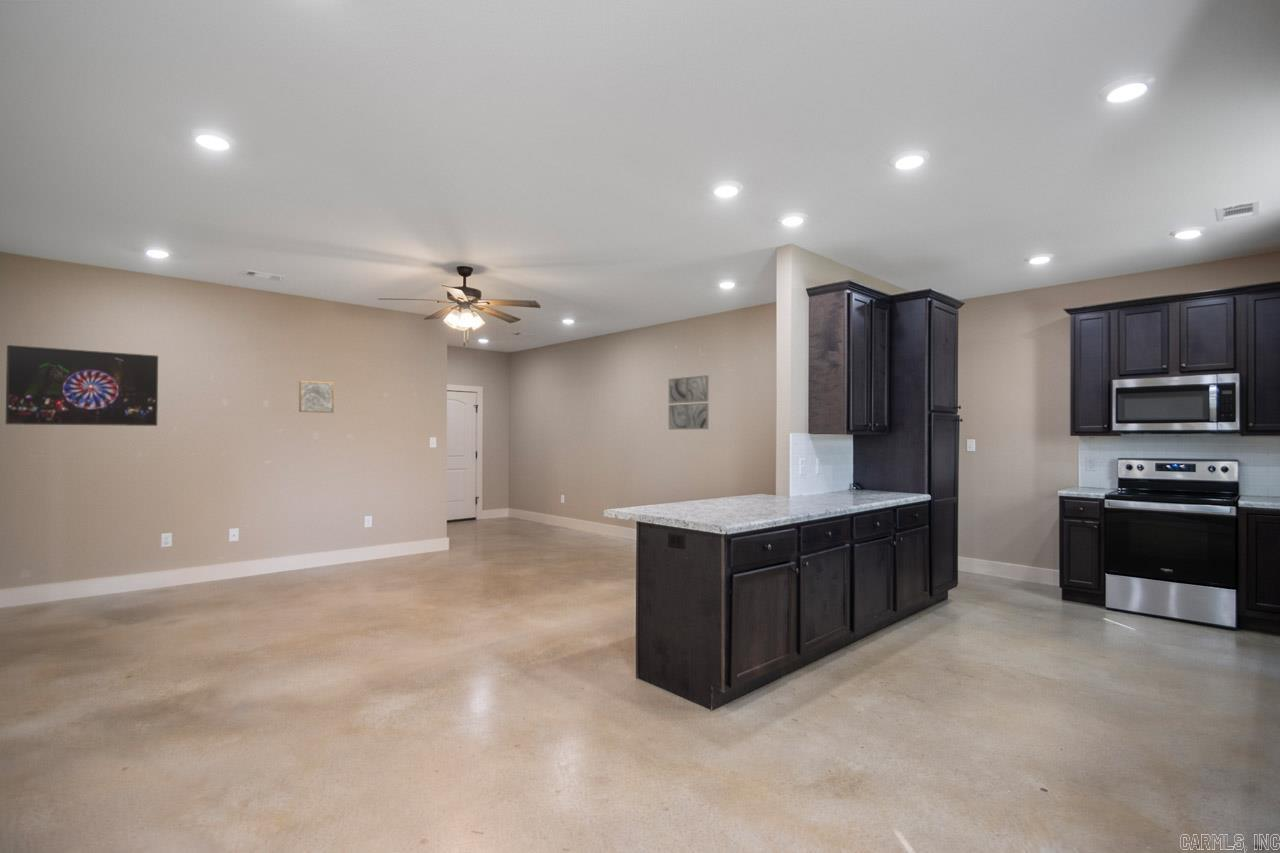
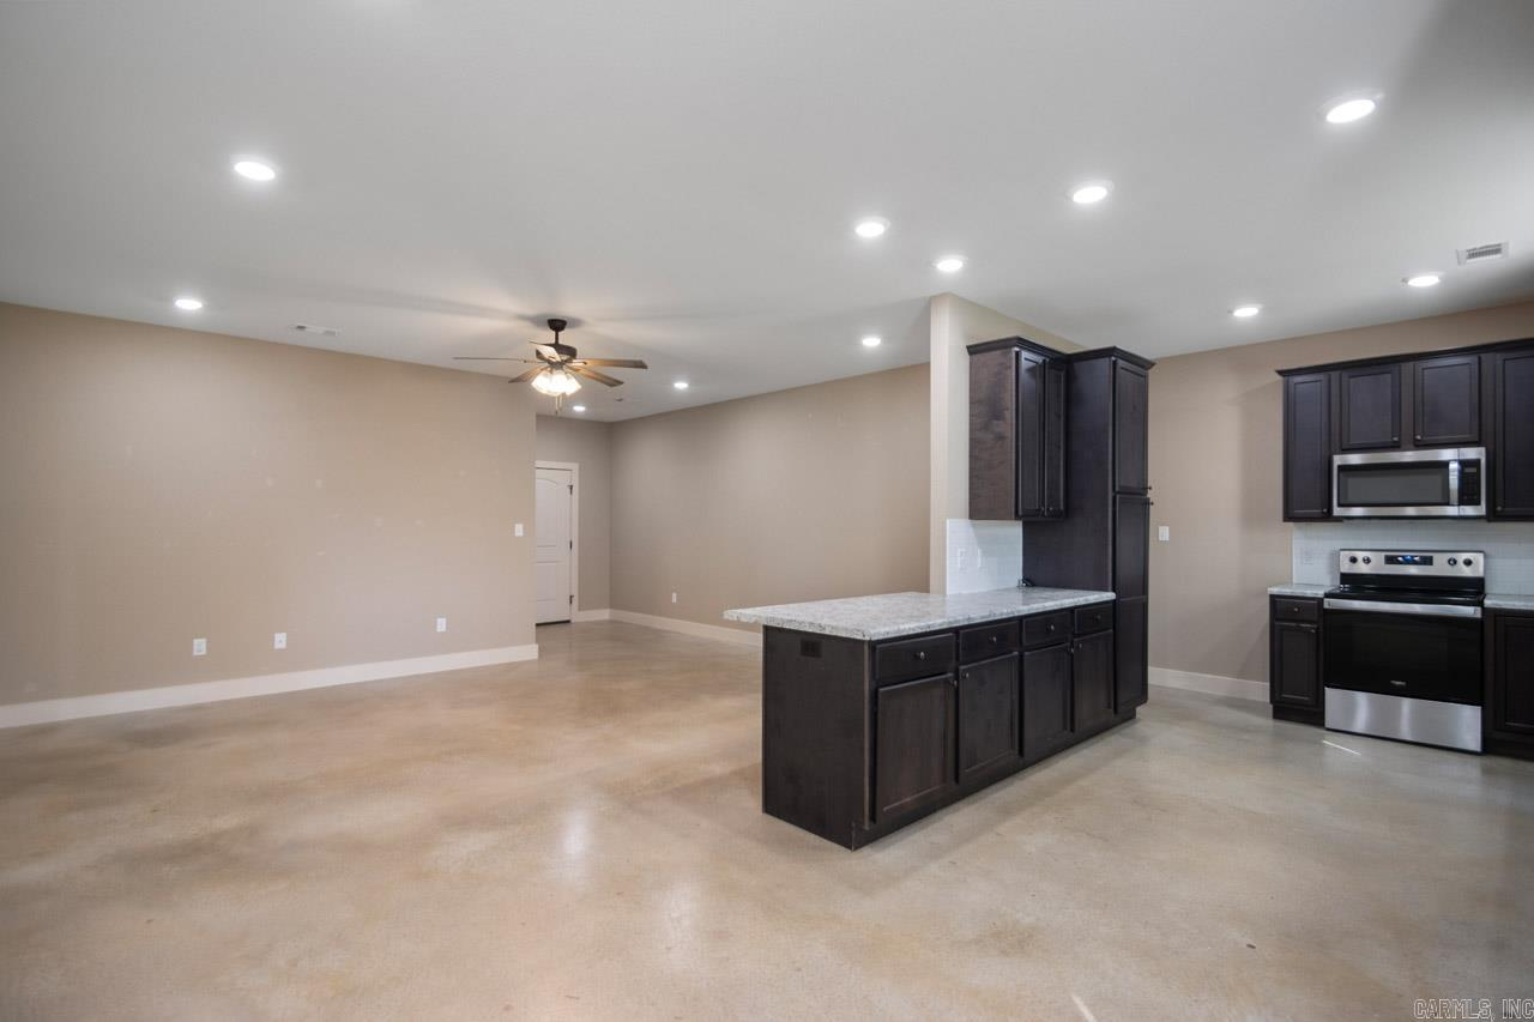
- wall art [668,374,709,430]
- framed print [5,344,159,427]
- wall art [298,380,335,414]
